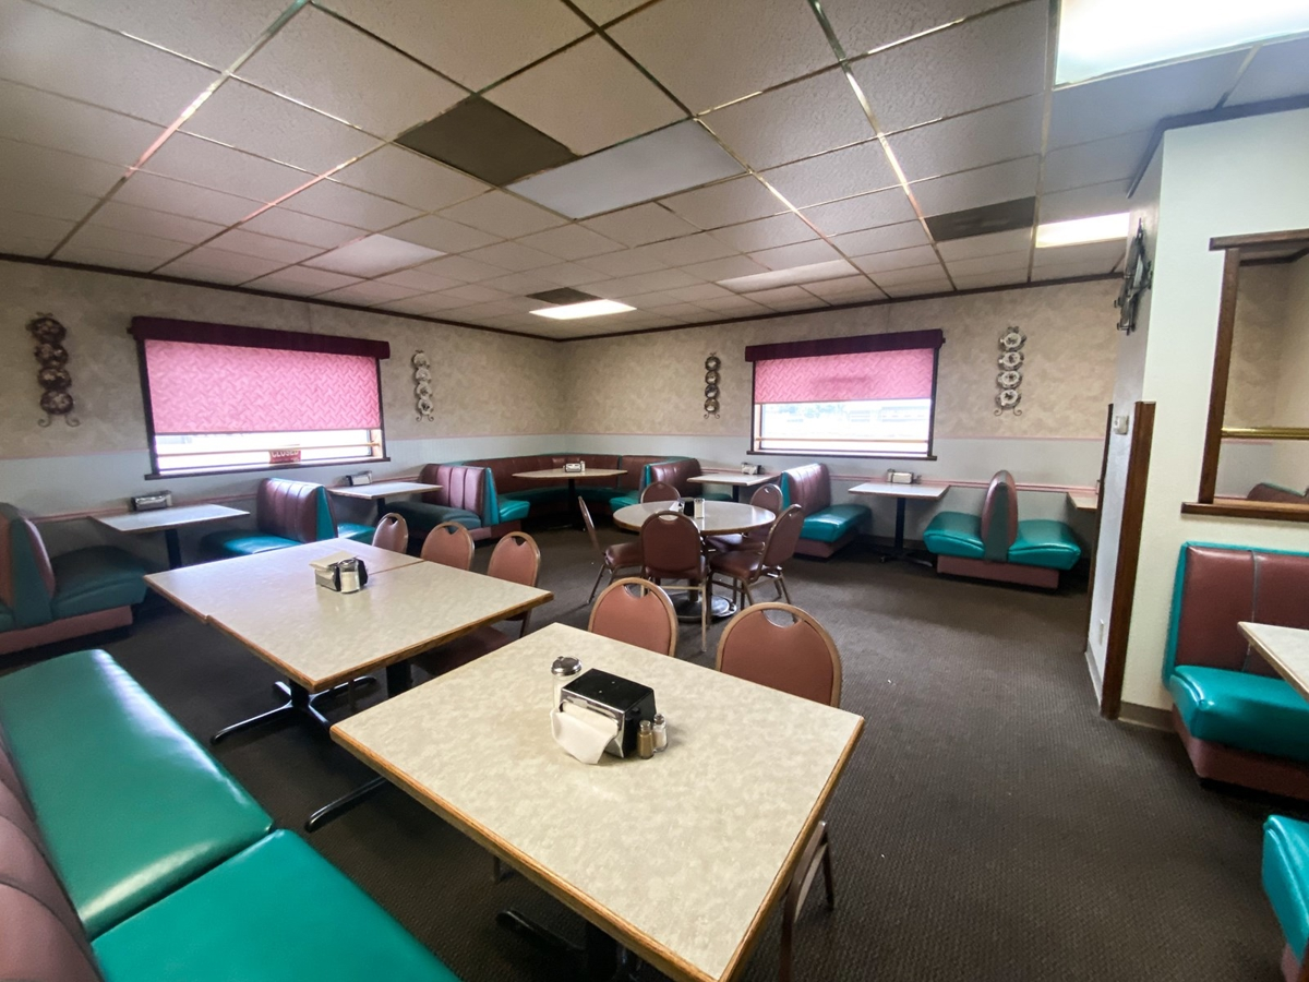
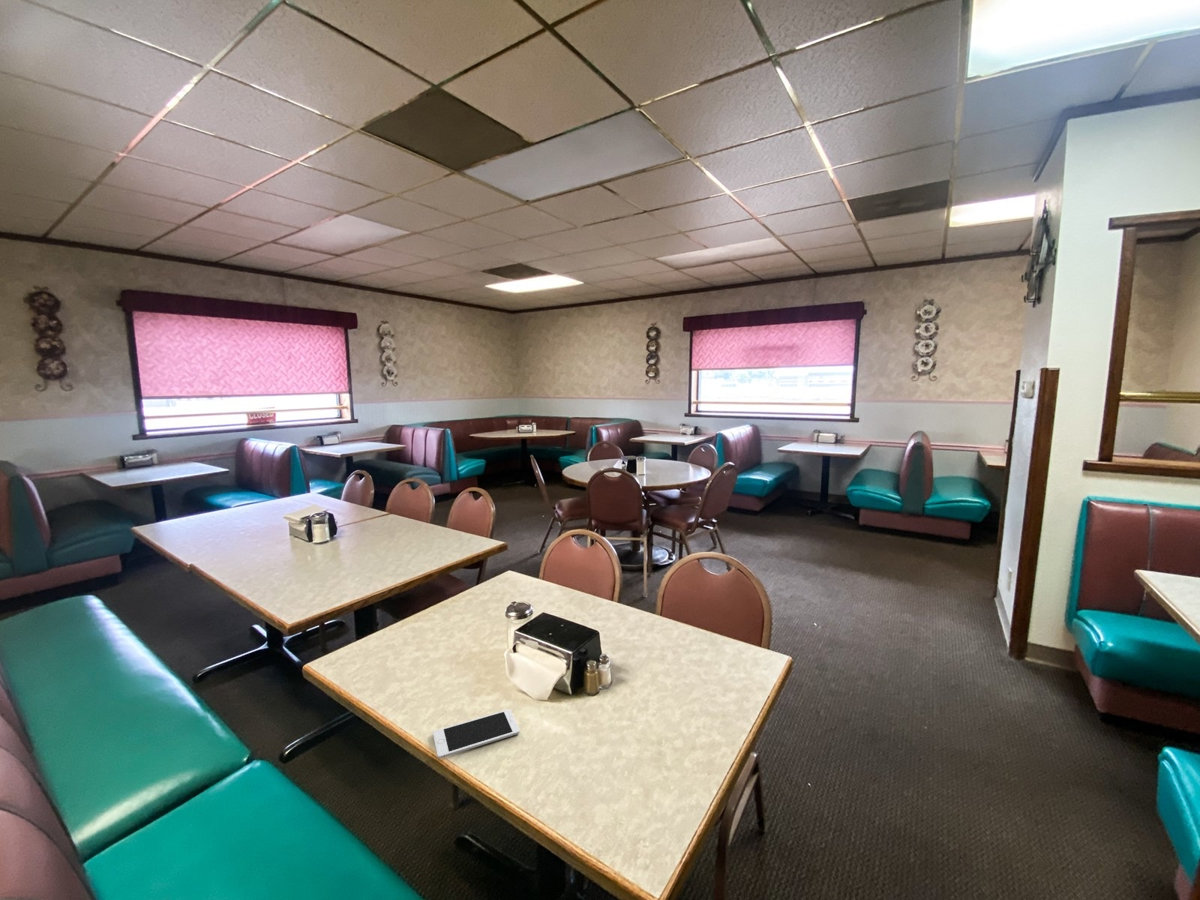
+ cell phone [432,708,521,760]
